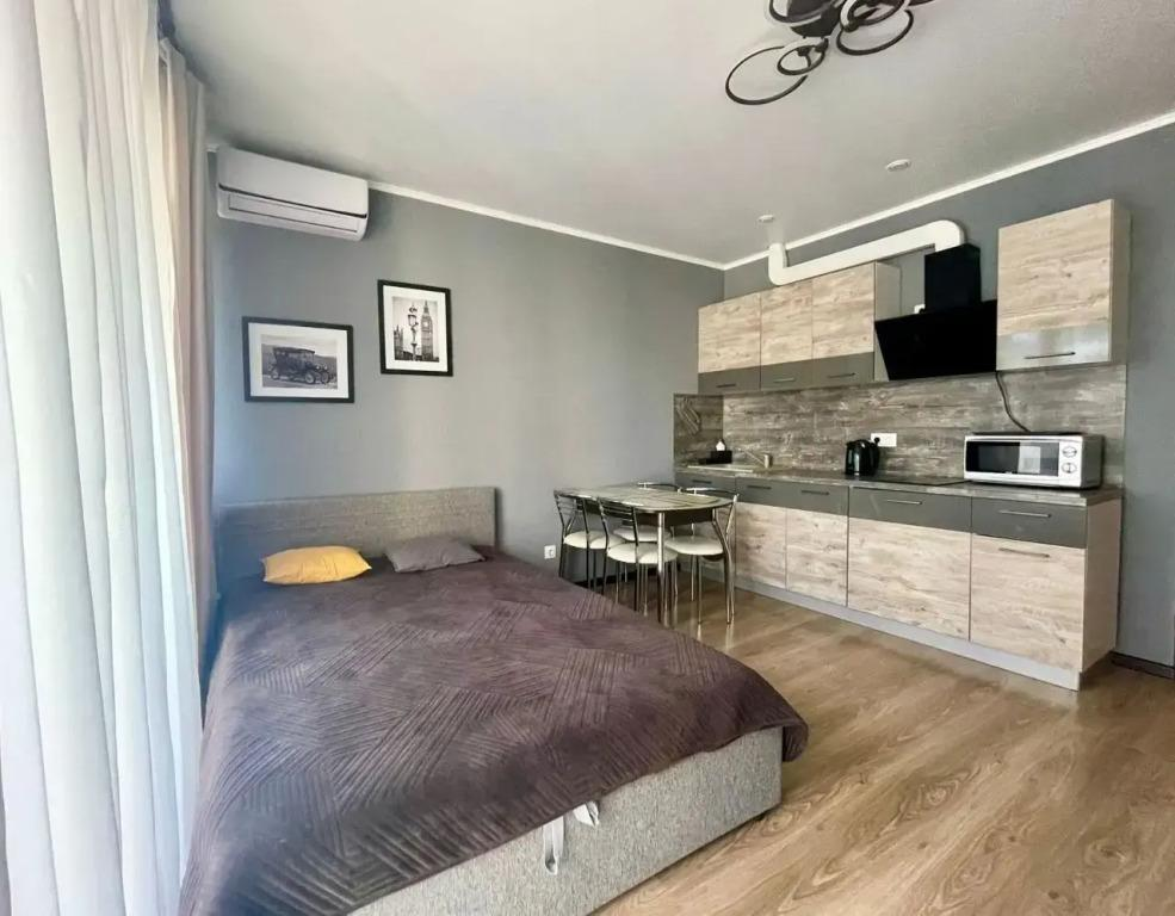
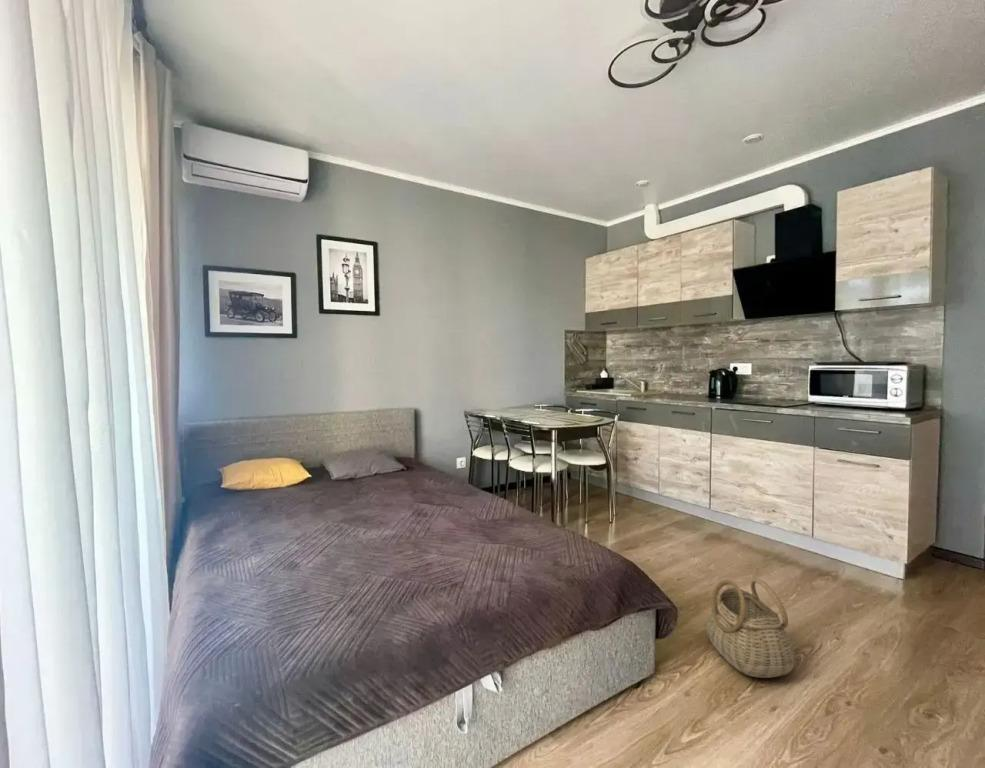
+ basket [705,577,796,679]
